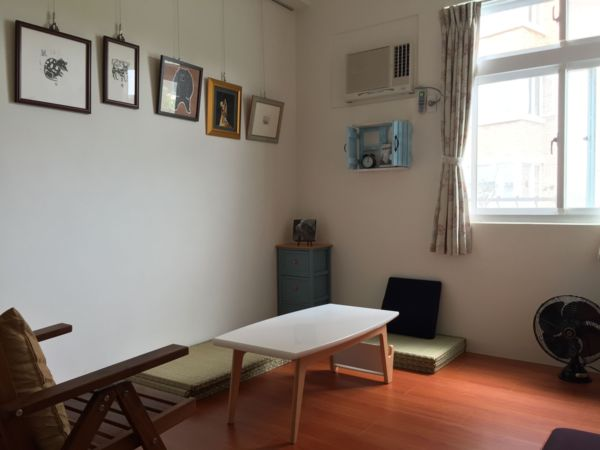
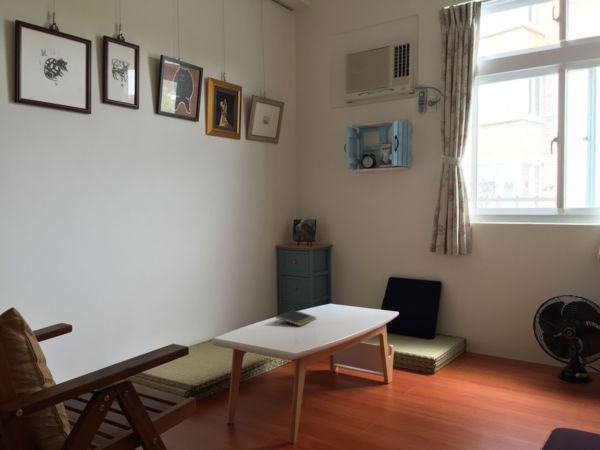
+ notepad [274,309,317,327]
